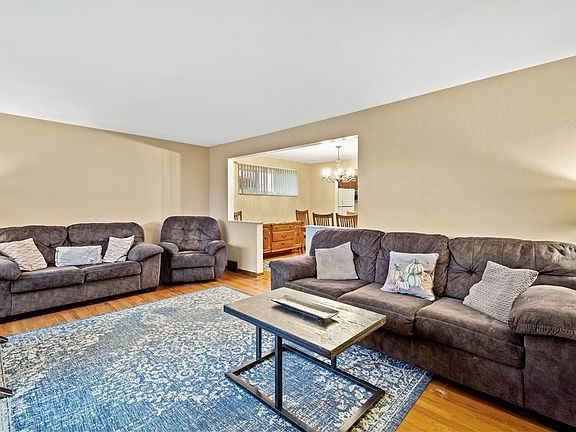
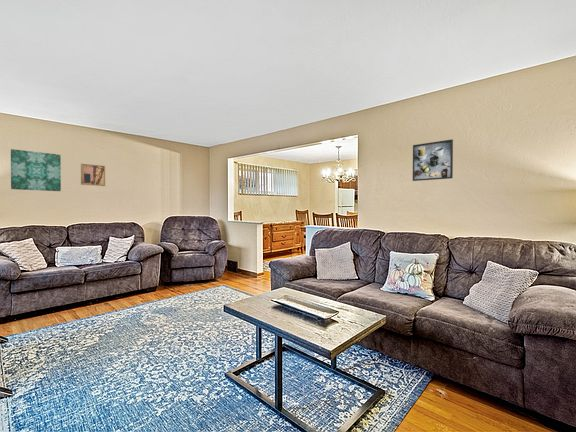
+ wall art [80,163,106,187]
+ wall art [10,148,62,192]
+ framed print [412,138,454,182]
